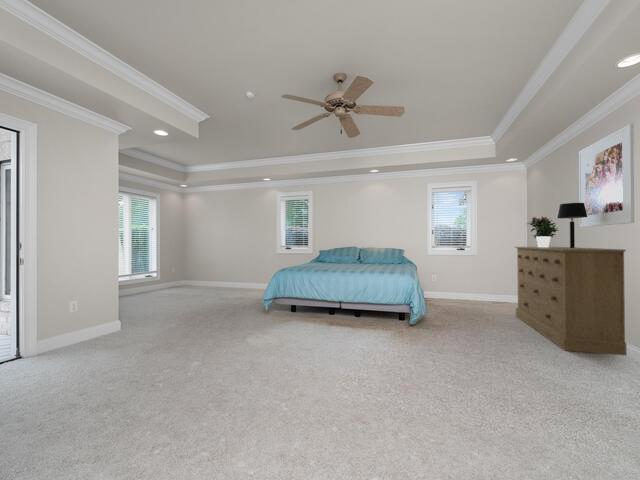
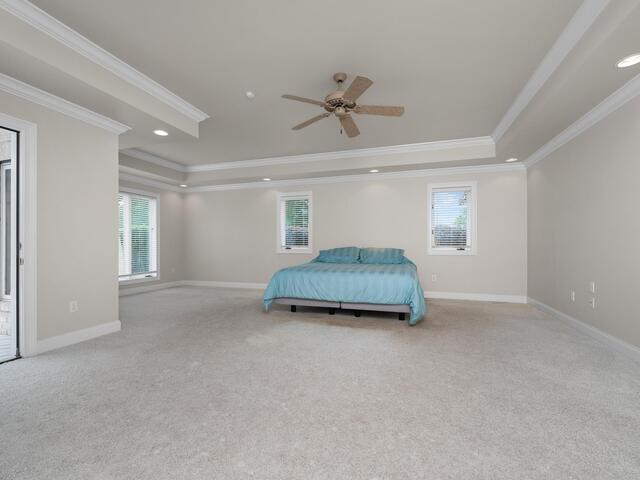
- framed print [578,123,635,228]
- potted flower [527,215,559,247]
- dresser [514,246,628,357]
- table lamp [557,202,587,248]
